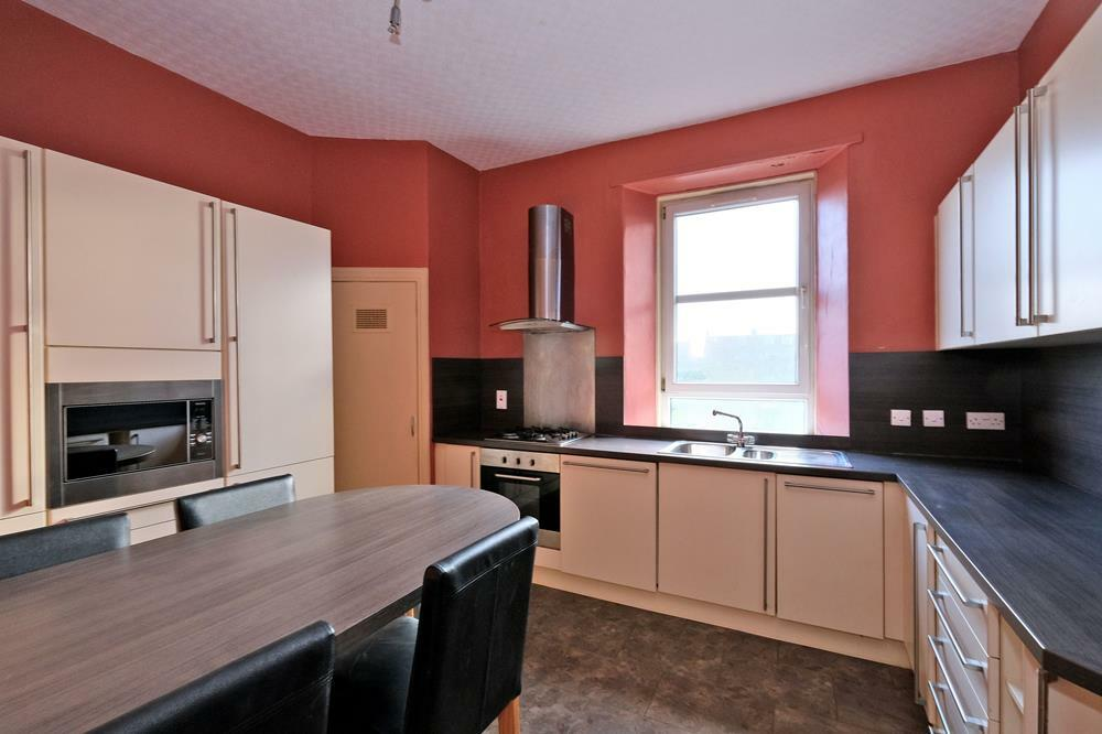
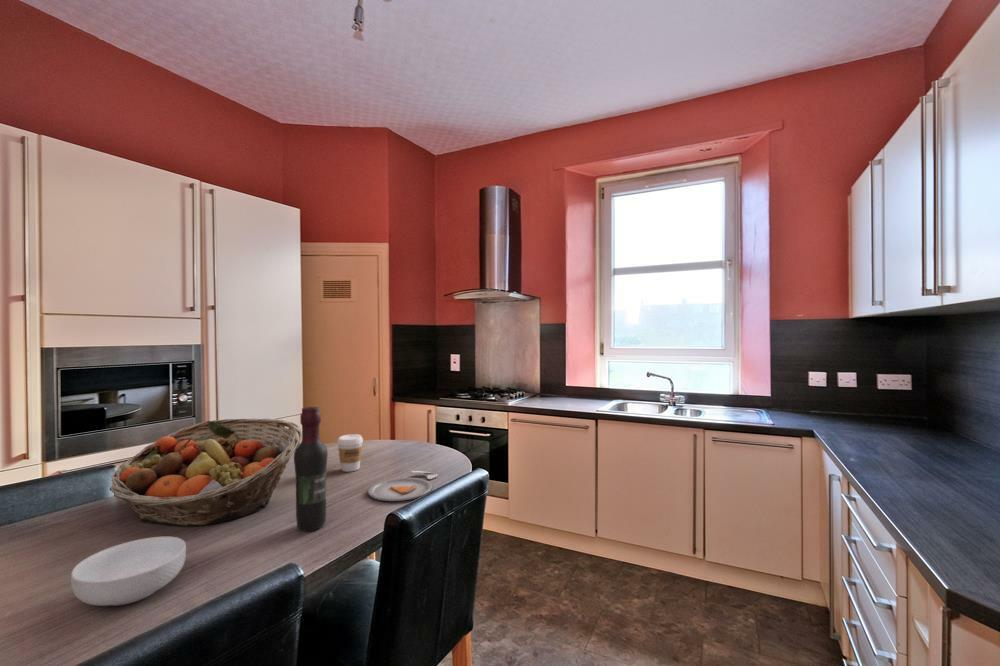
+ dinner plate [367,470,439,502]
+ coffee cup [336,433,364,473]
+ cereal bowl [70,536,187,607]
+ fruit basket [109,417,302,527]
+ wine bottle [293,406,329,532]
